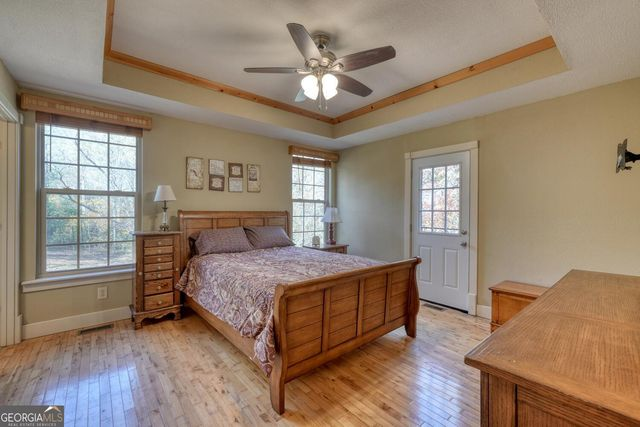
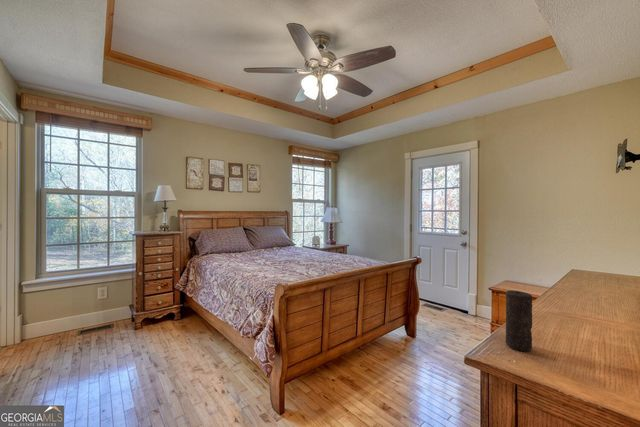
+ candle [505,289,533,352]
